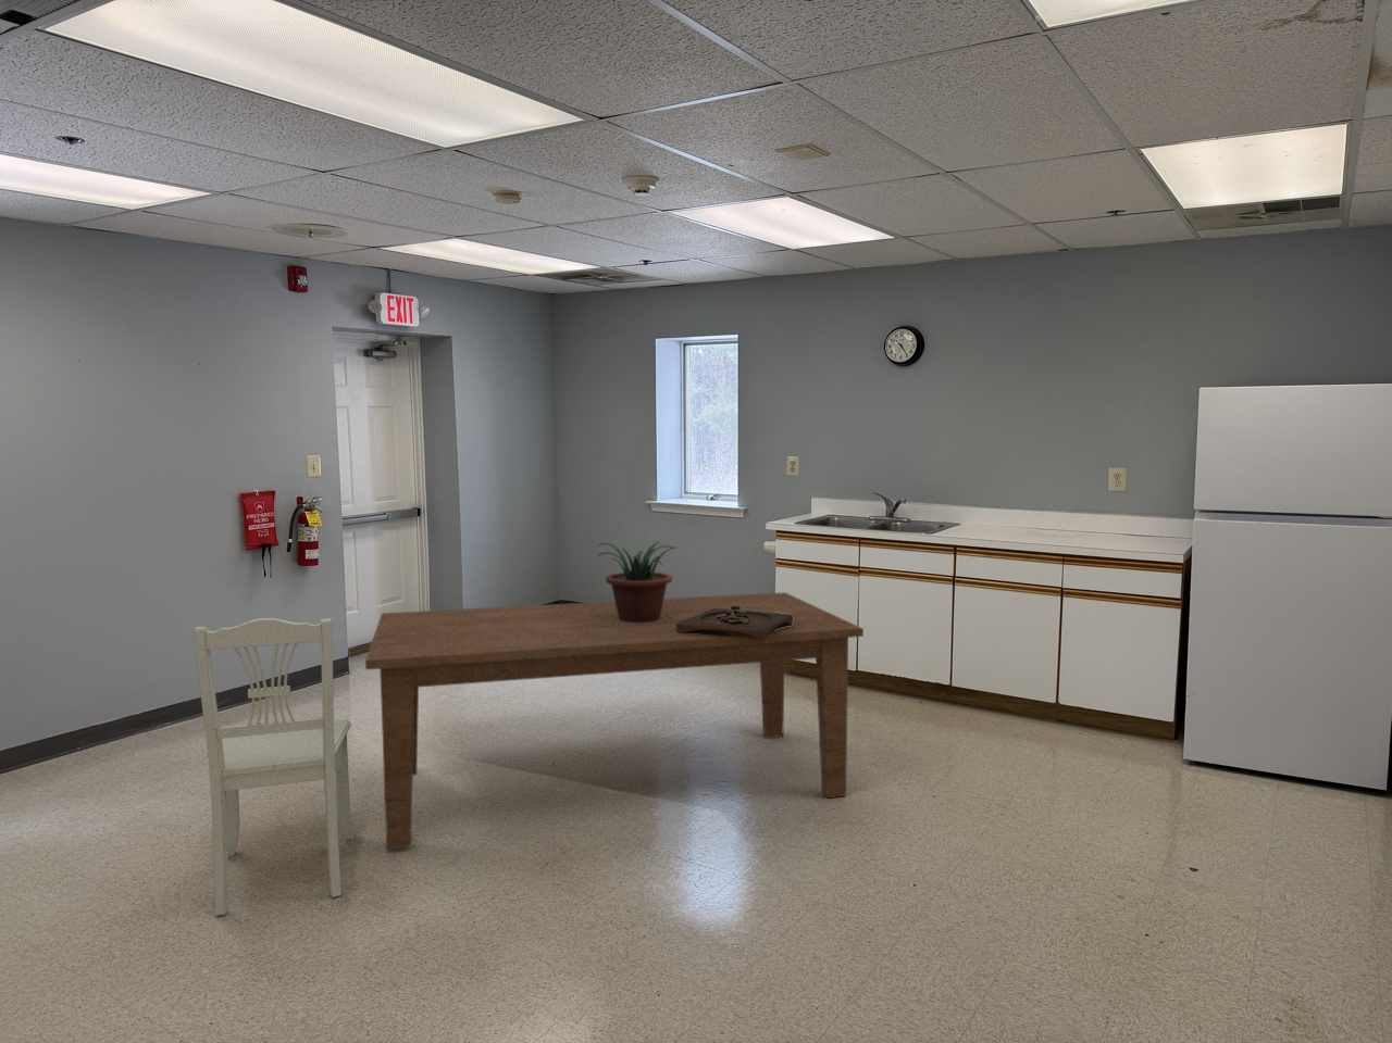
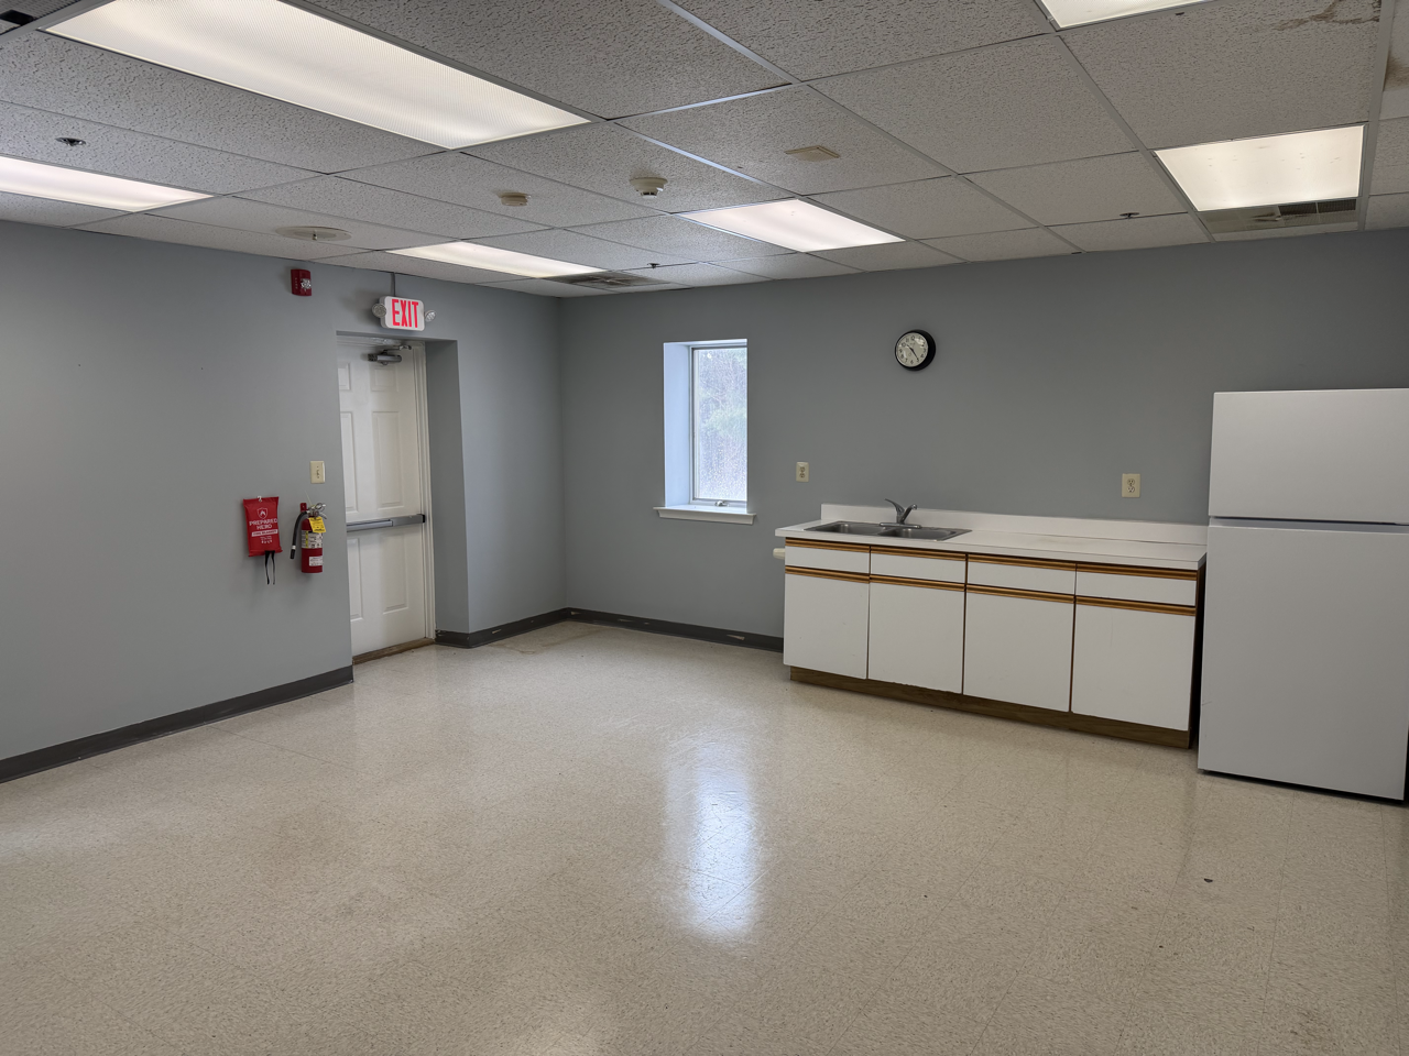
- wooden tray [676,605,792,641]
- dining table [364,591,865,850]
- dining chair [194,617,355,916]
- potted plant [596,541,680,622]
